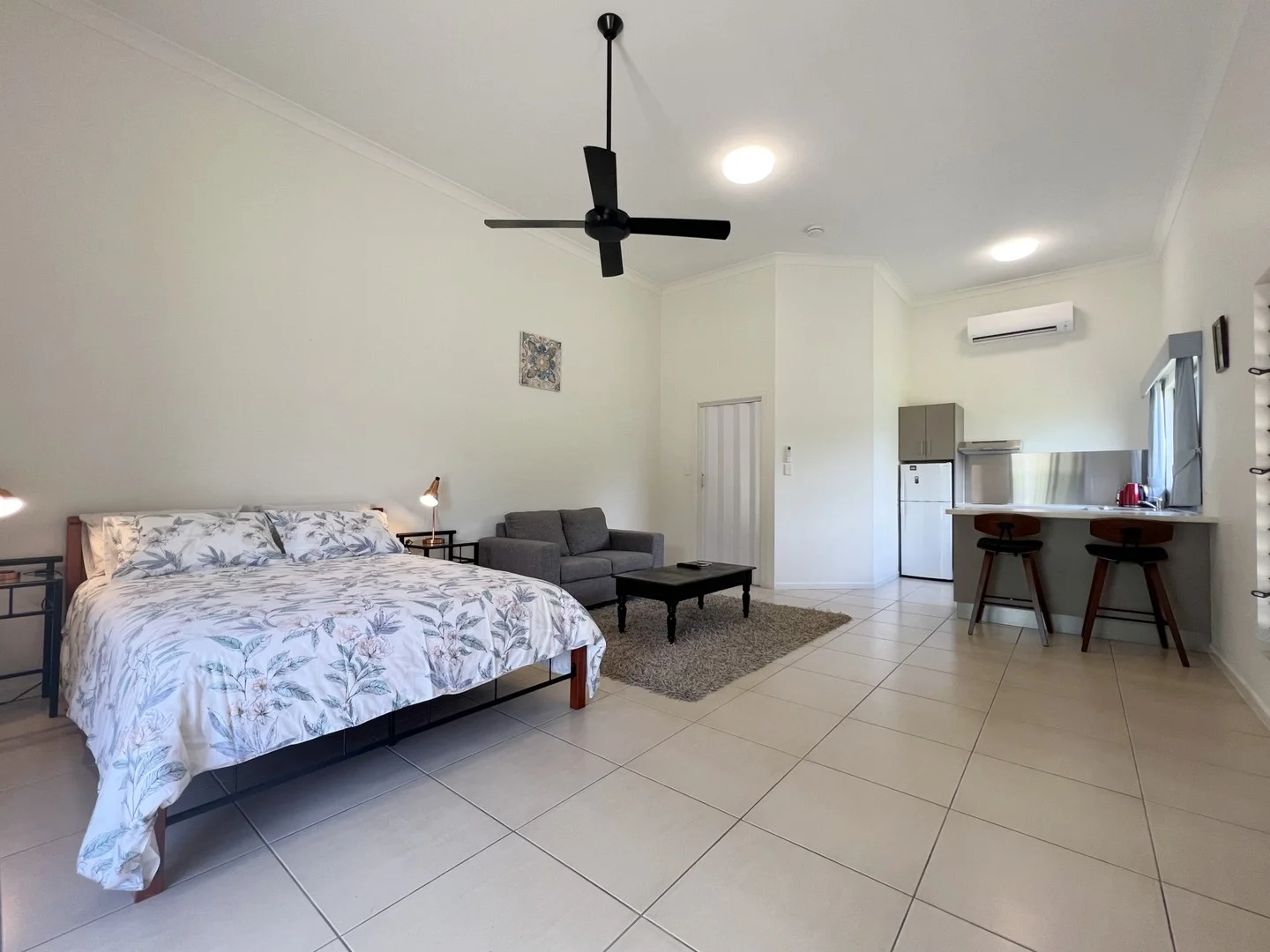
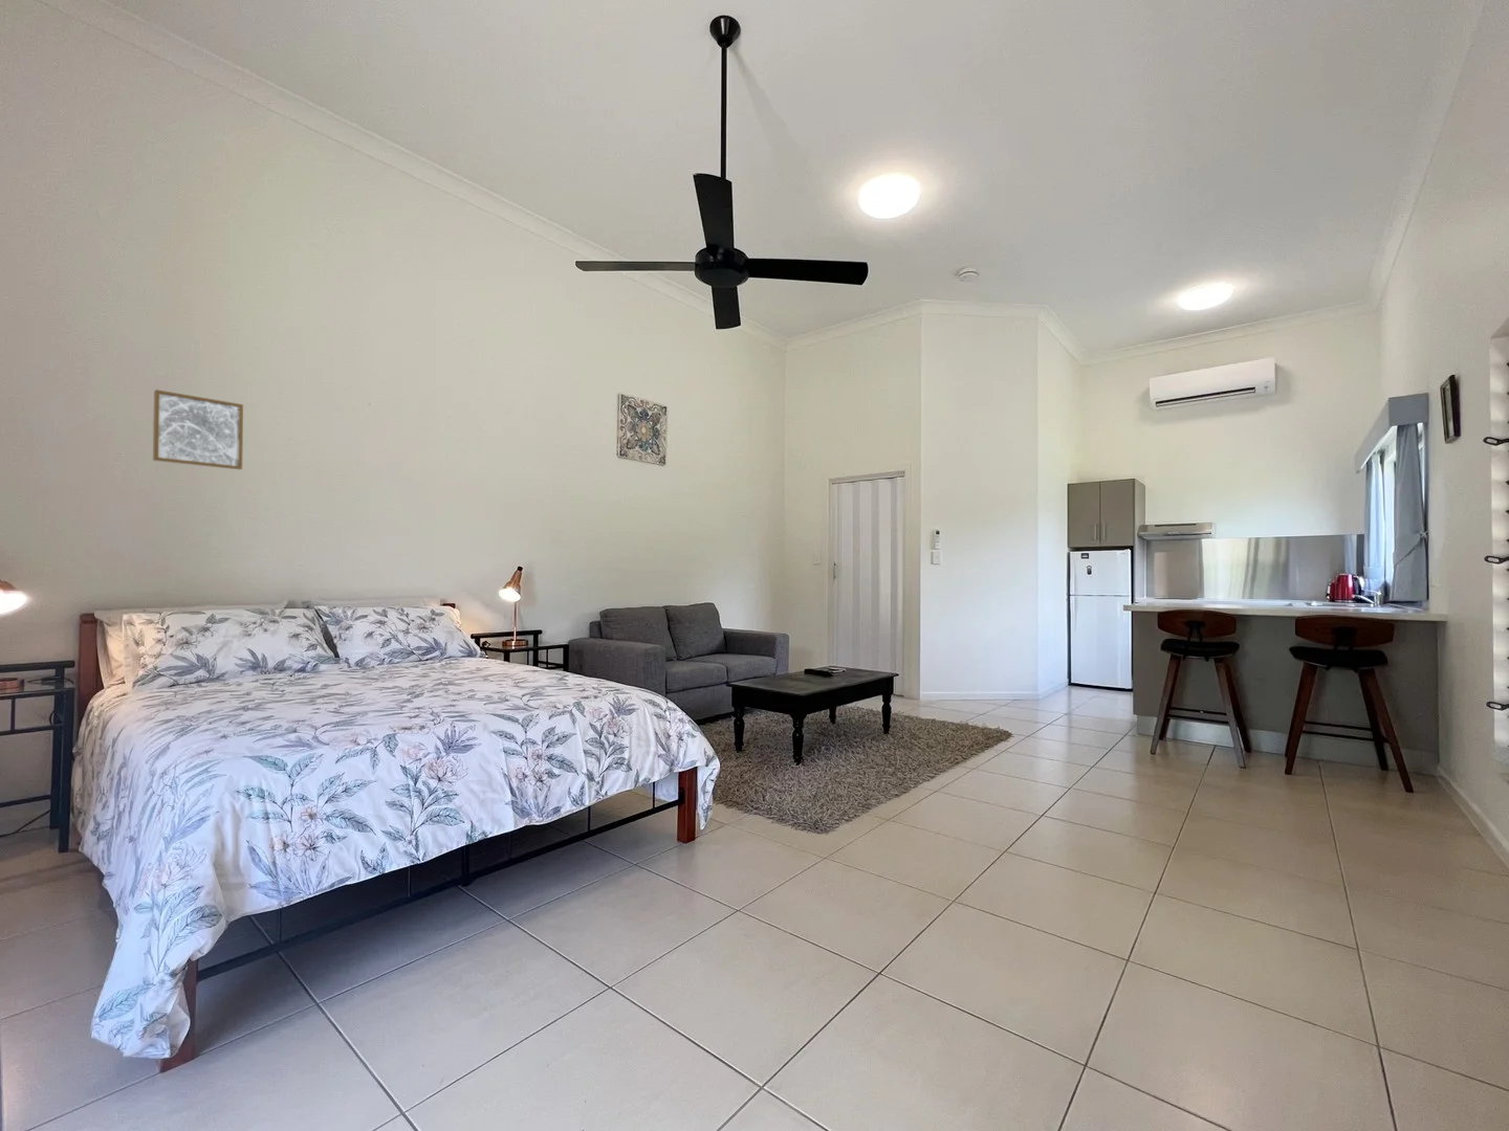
+ wall art [152,388,244,470]
